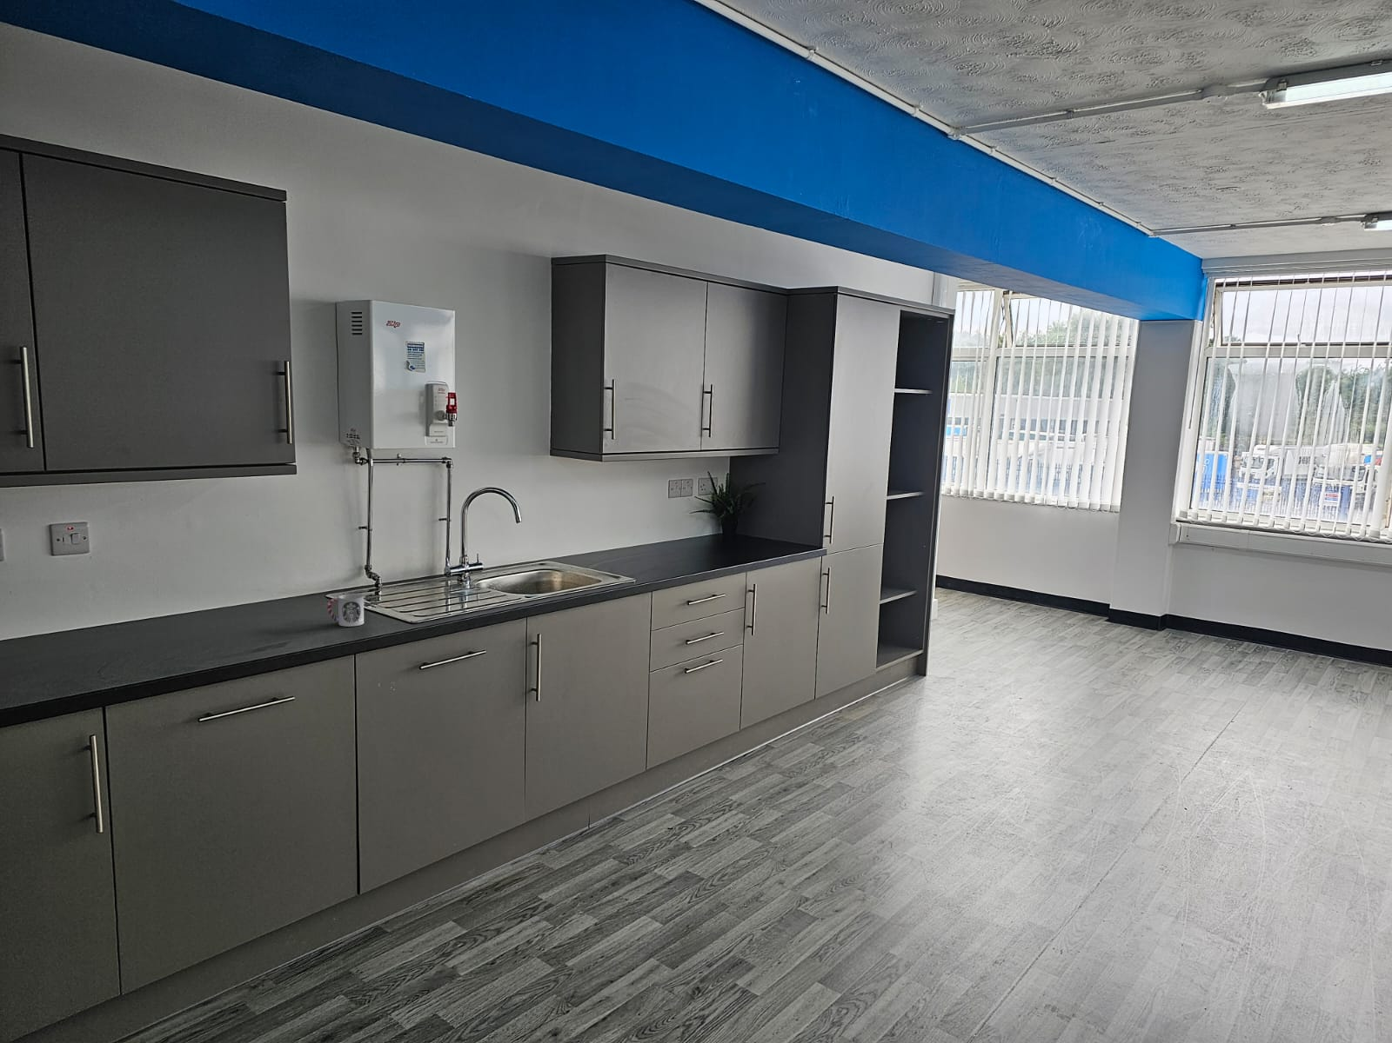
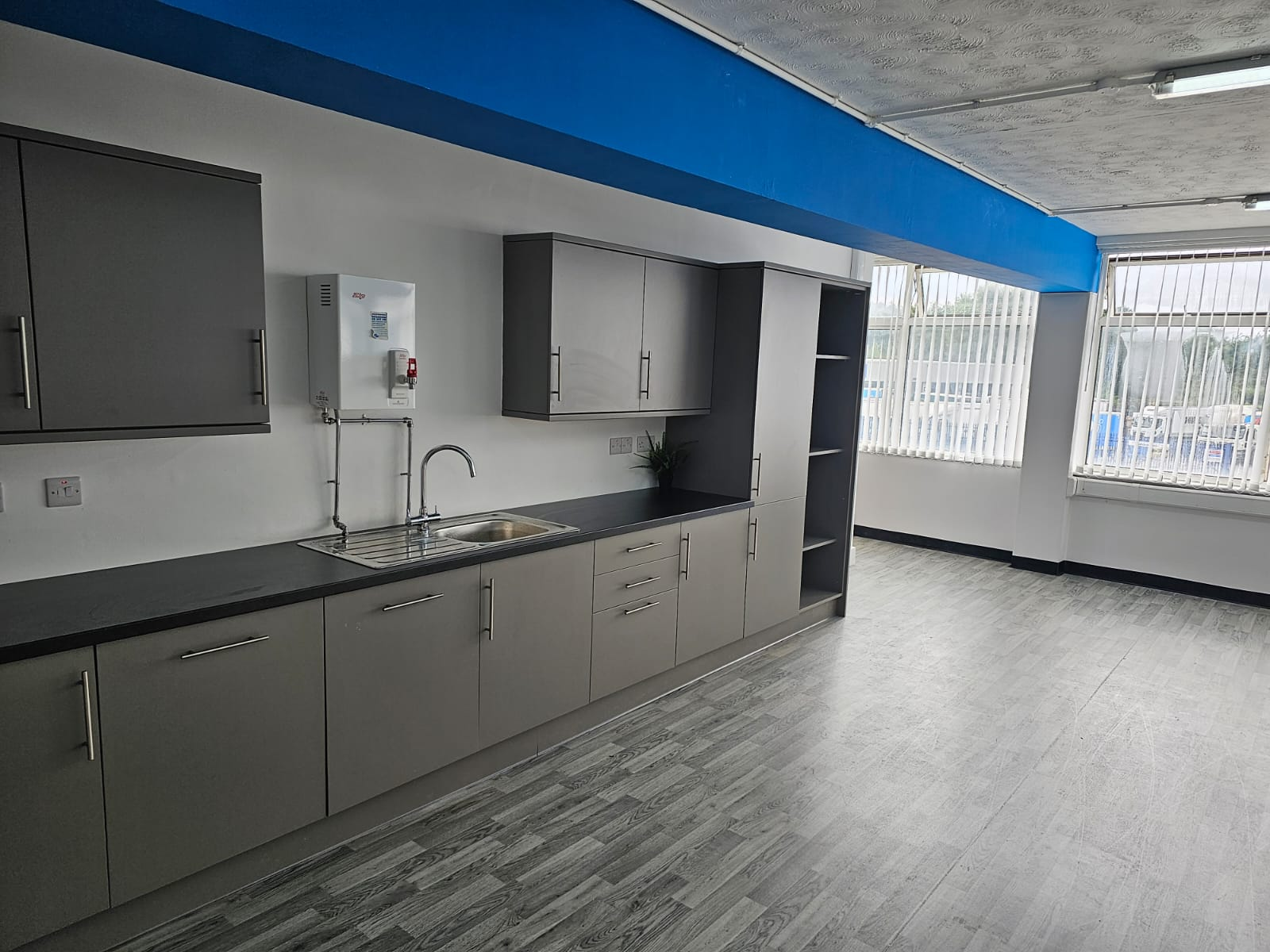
- cup [327,593,365,628]
